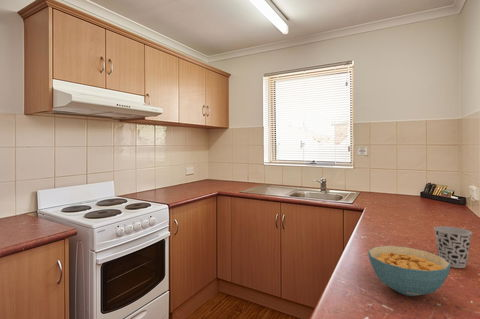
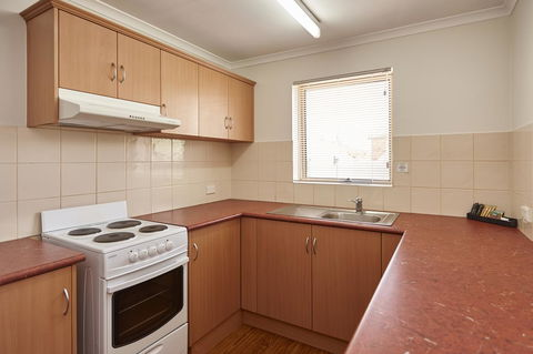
- cereal bowl [367,245,451,297]
- cup [433,225,473,269]
